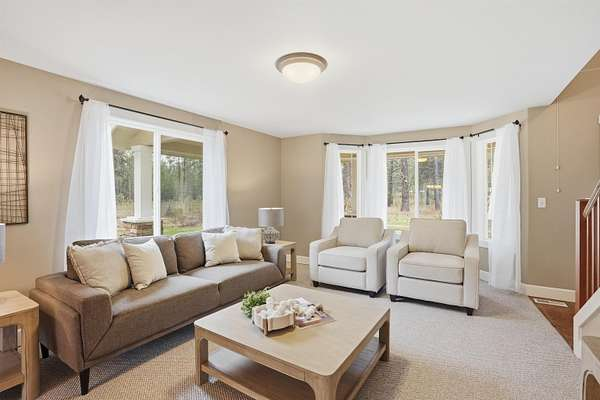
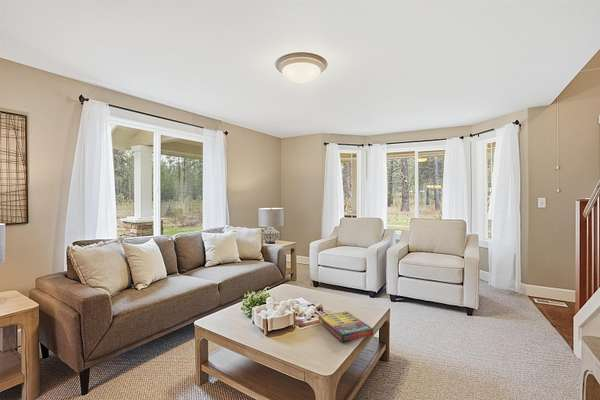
+ game compilation box [318,311,374,343]
